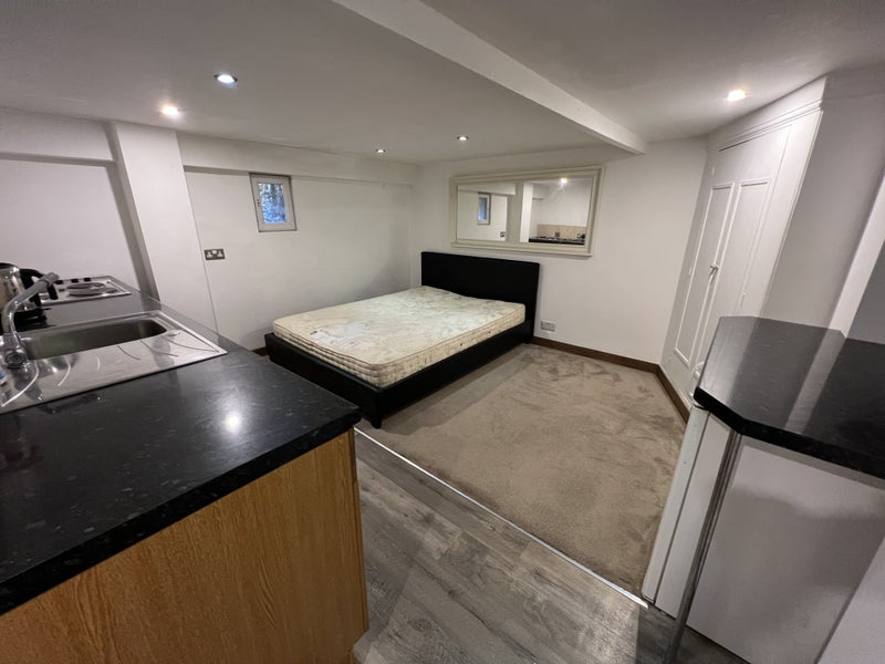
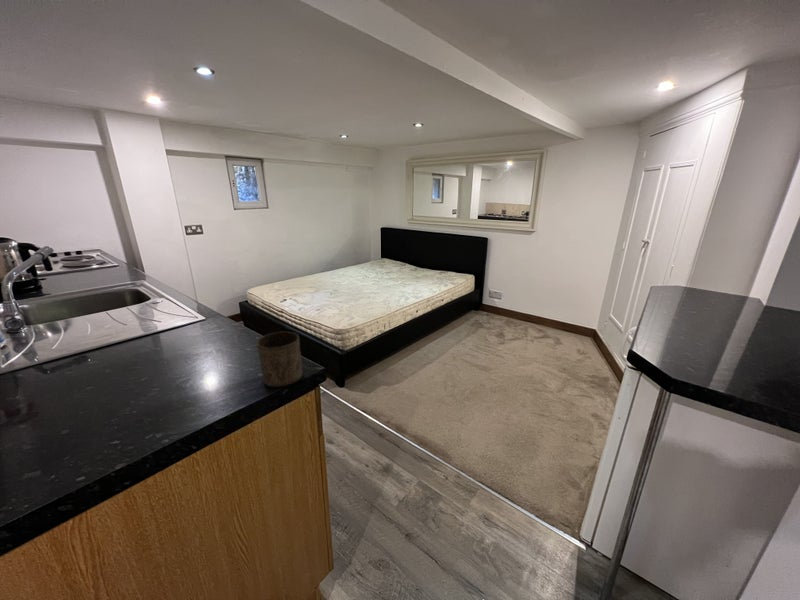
+ cup [255,331,303,388]
